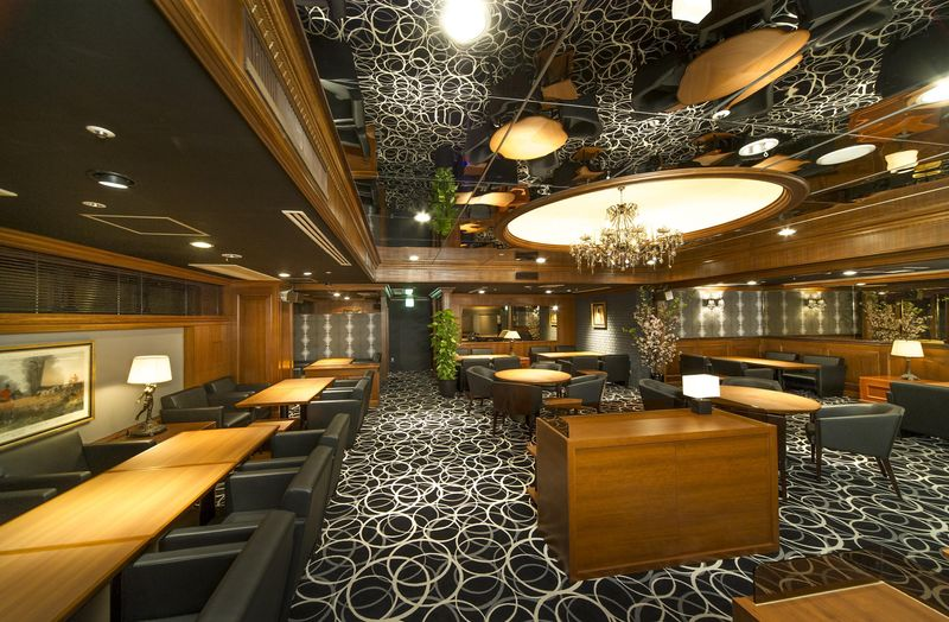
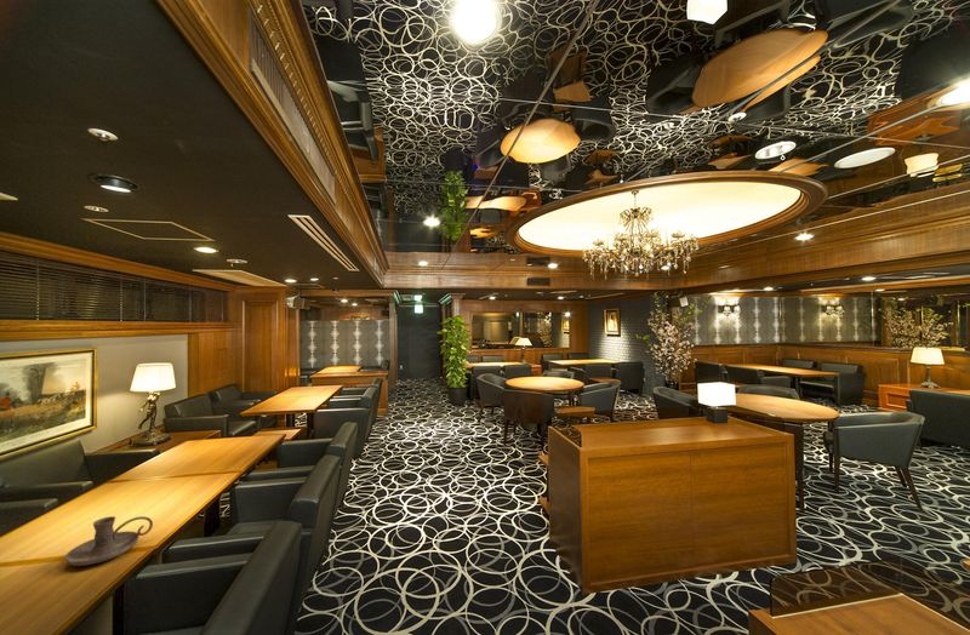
+ candle holder [64,515,154,567]
